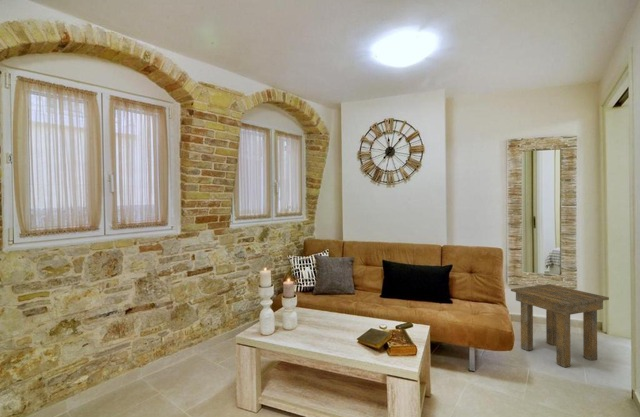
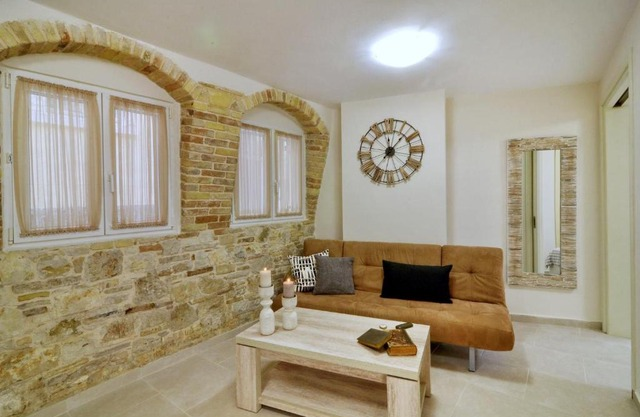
- side table [510,283,610,368]
